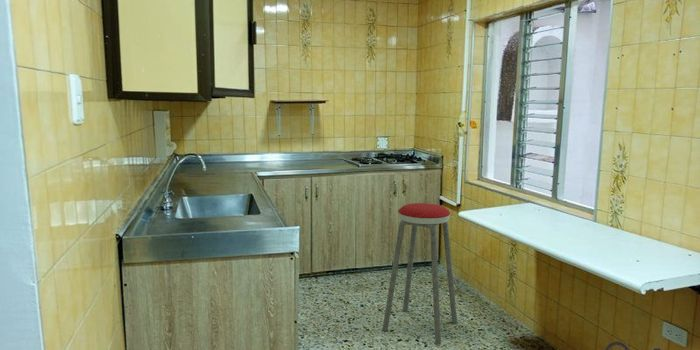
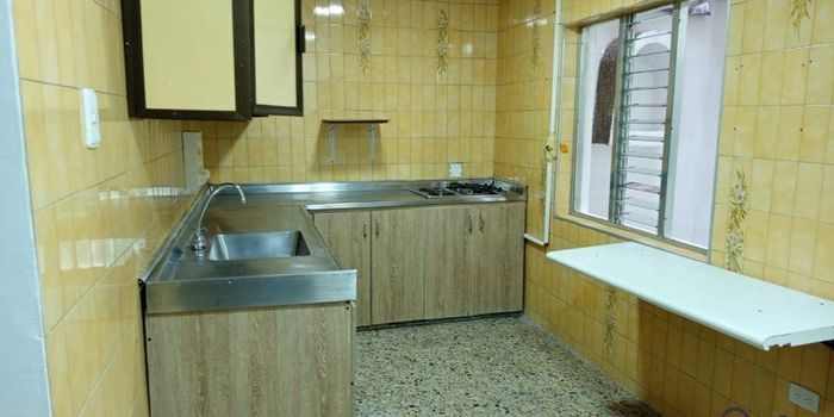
- music stool [382,202,458,346]
